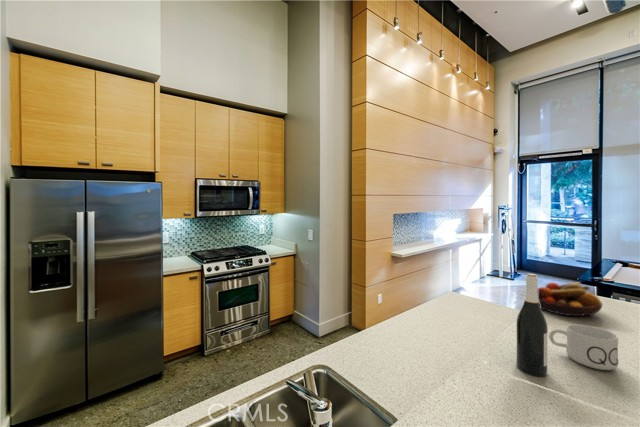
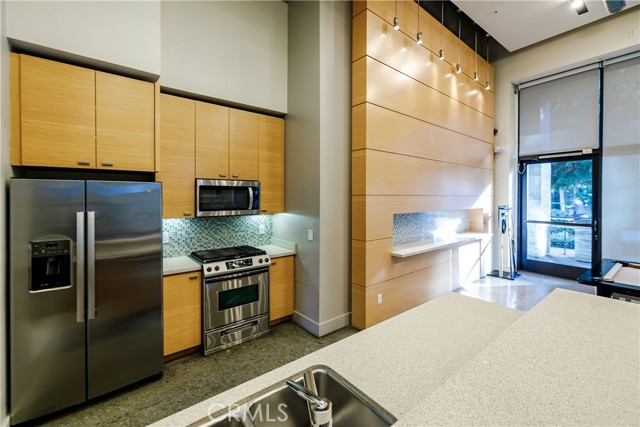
- fruit bowl [538,281,603,317]
- wine bottle [516,273,548,377]
- mug [548,323,619,371]
